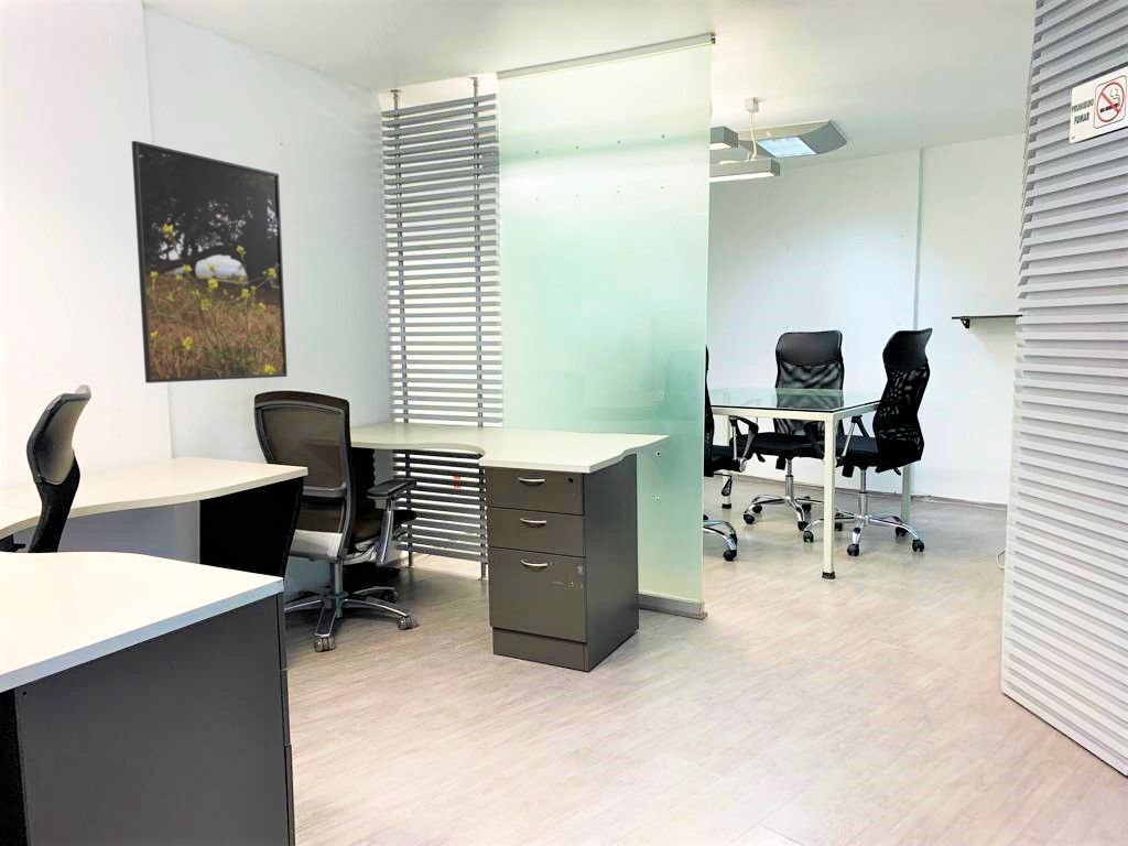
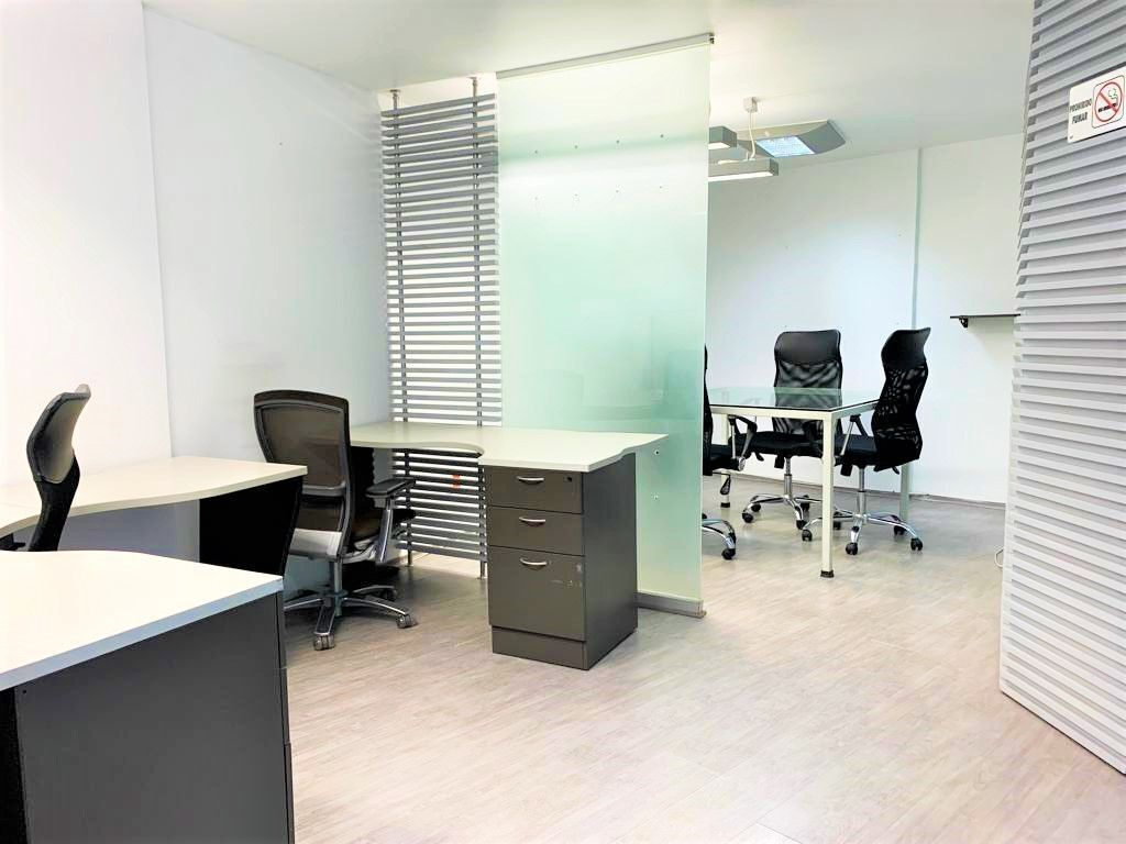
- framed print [131,140,289,384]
